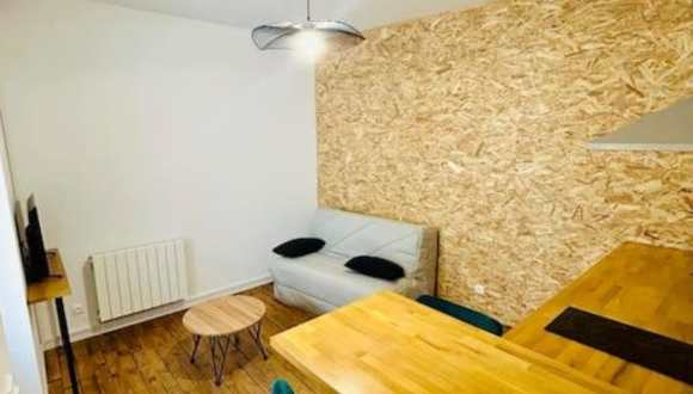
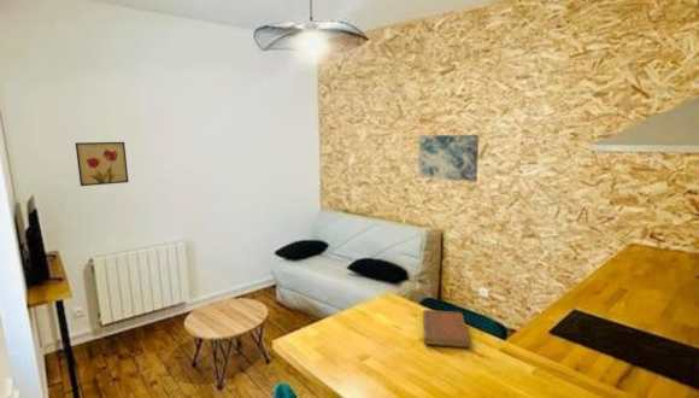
+ wall art [75,141,129,187]
+ notebook [422,309,470,349]
+ wall art [417,134,480,183]
